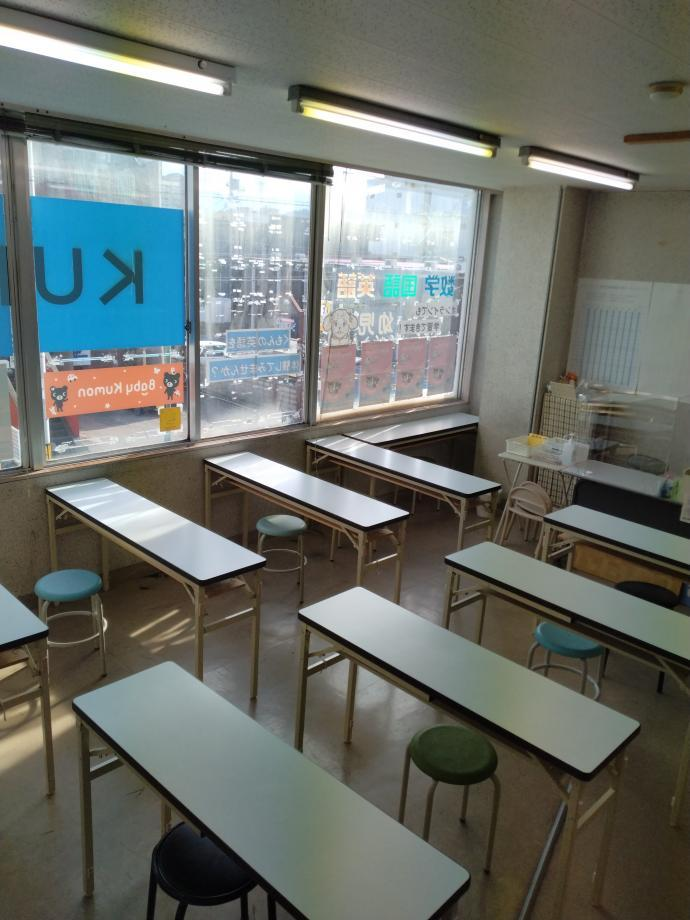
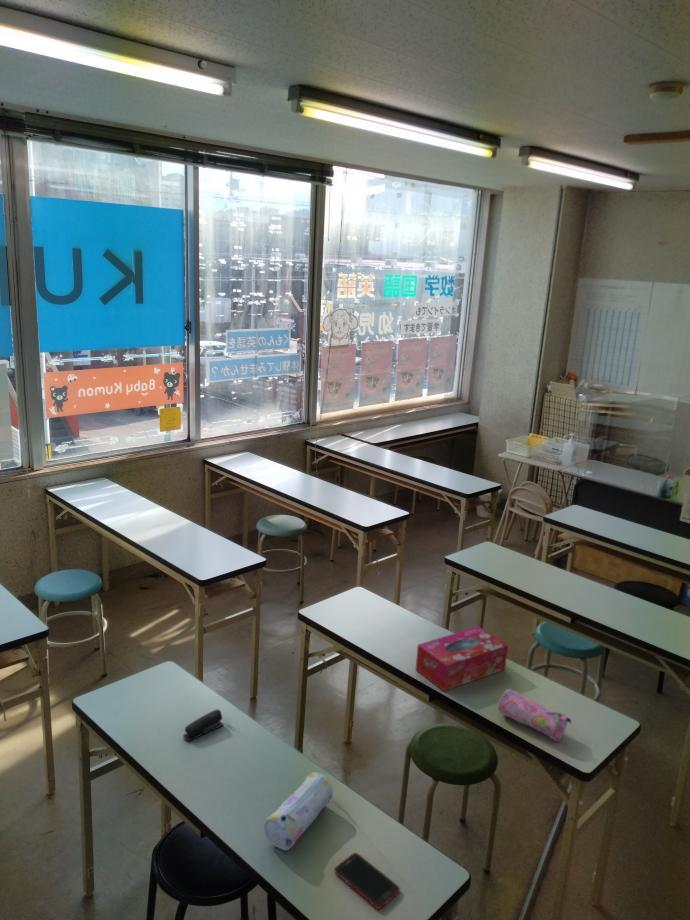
+ pencil case [263,771,334,851]
+ tissue box [415,625,509,692]
+ cell phone [334,852,401,910]
+ stapler [182,708,224,742]
+ pencil case [497,687,572,743]
